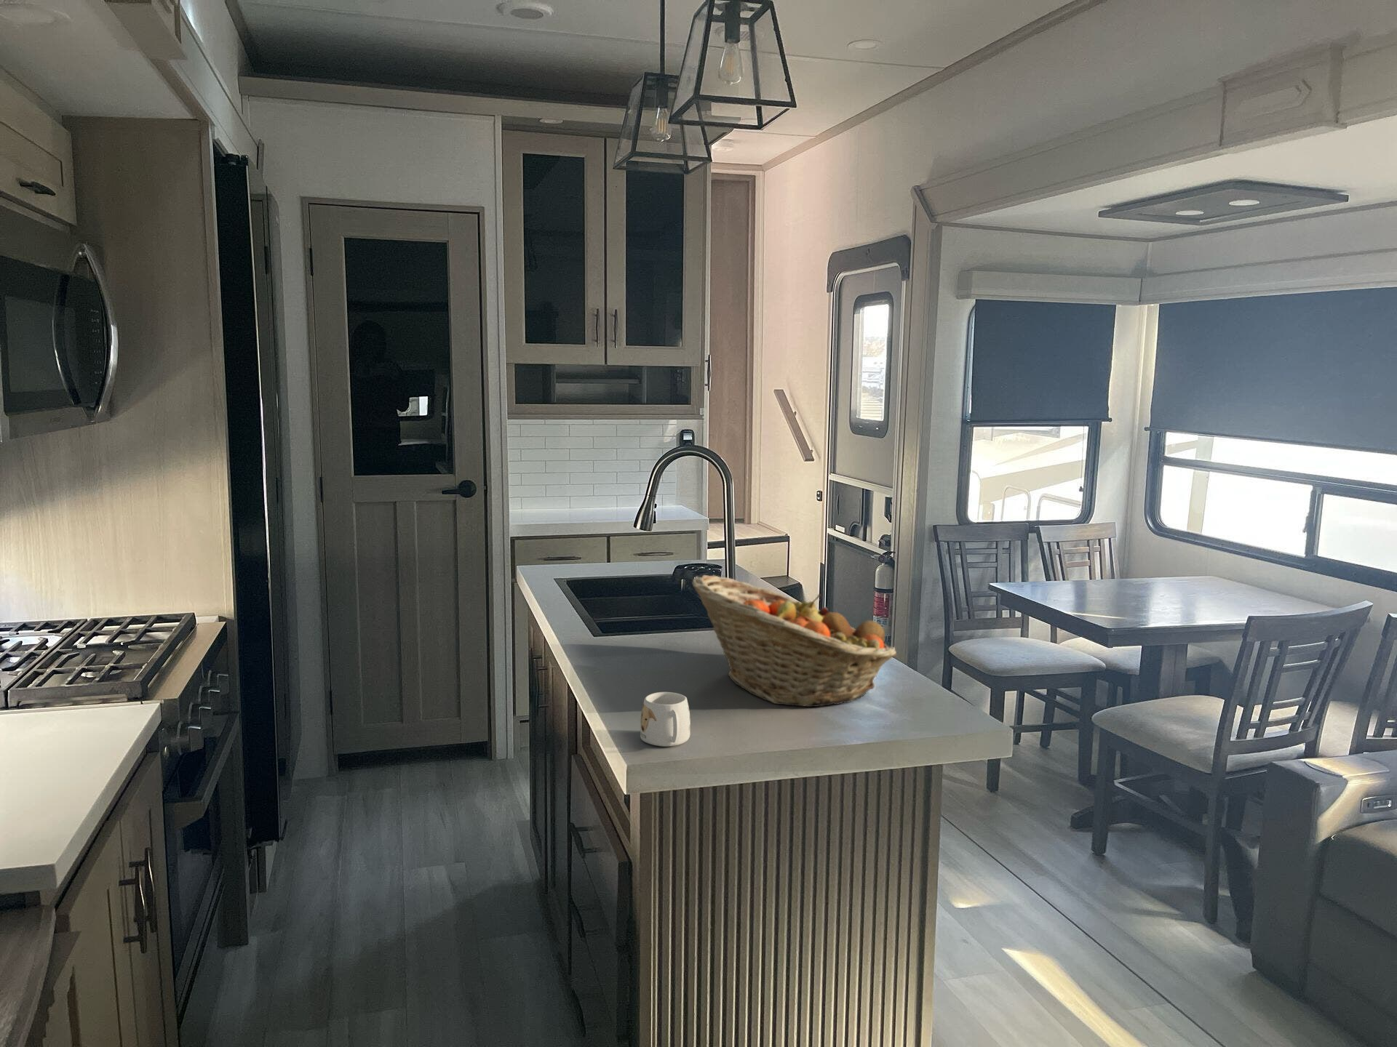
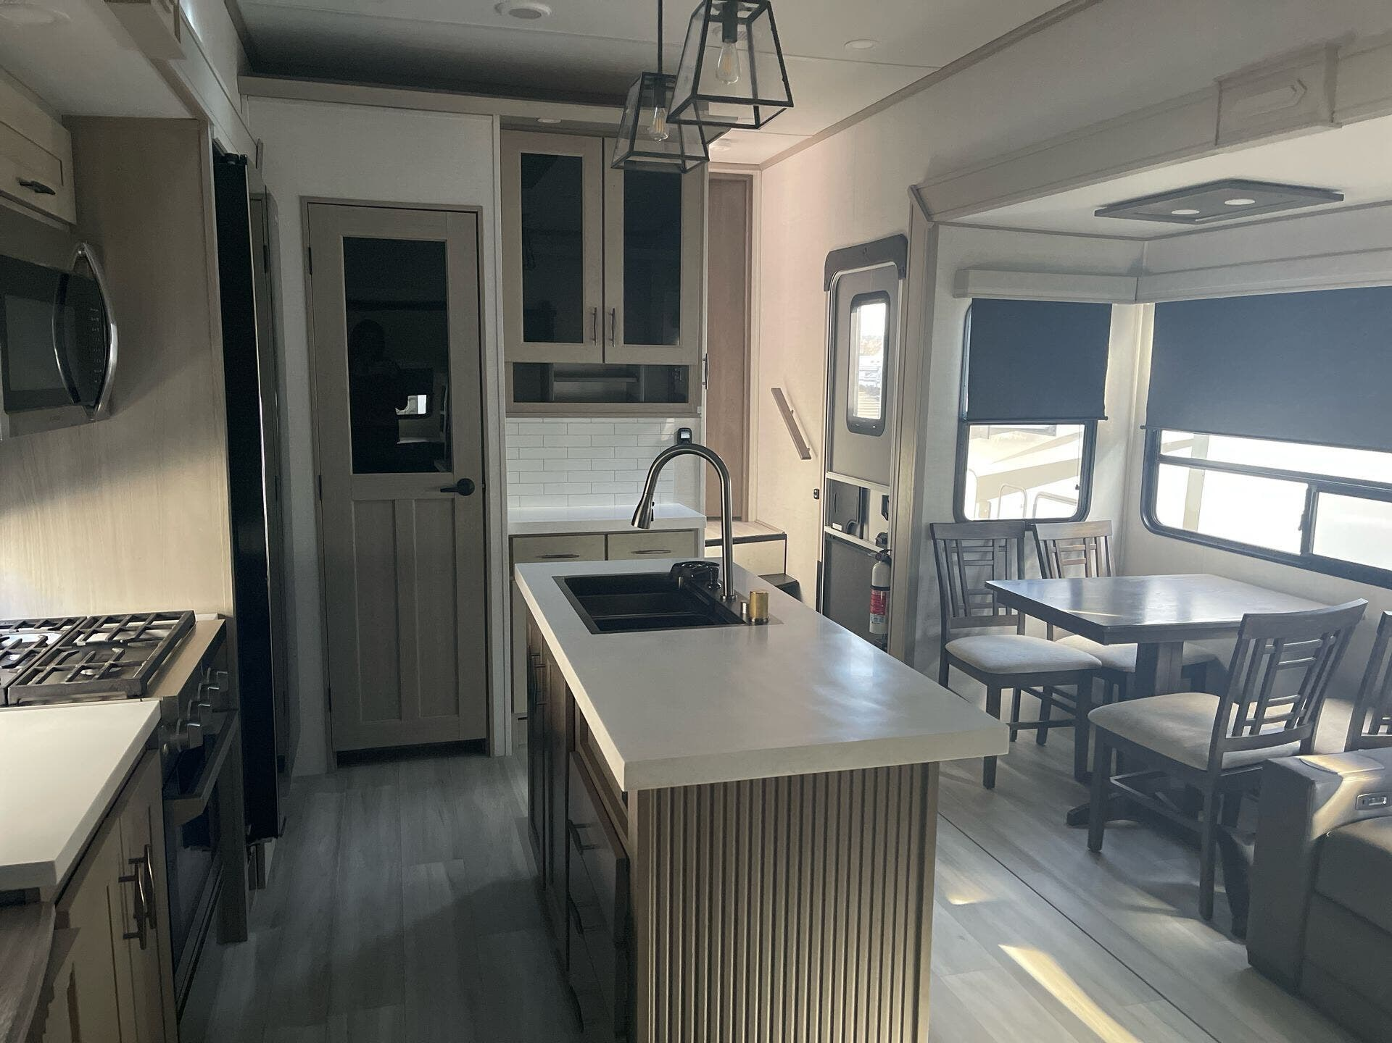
- fruit basket [692,574,898,707]
- mug [639,692,691,748]
